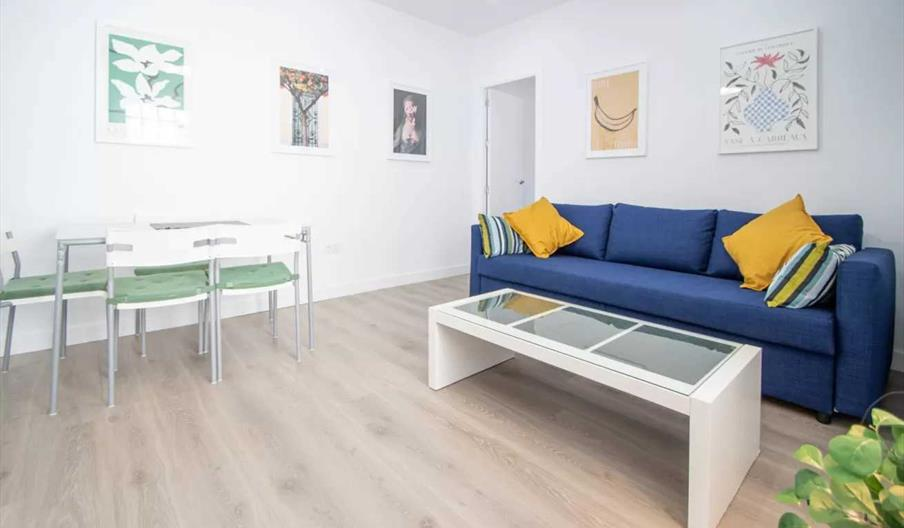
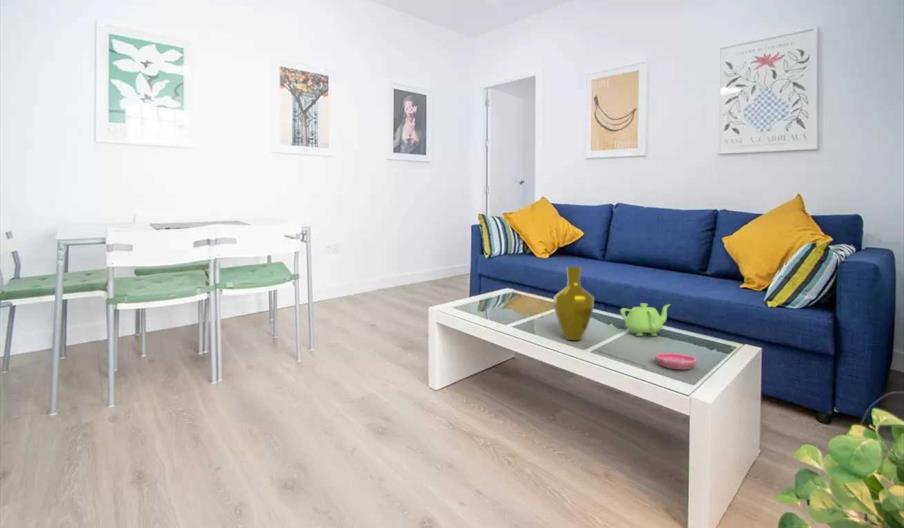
+ vase [553,266,595,341]
+ saucer [654,352,698,370]
+ teapot [619,302,671,337]
